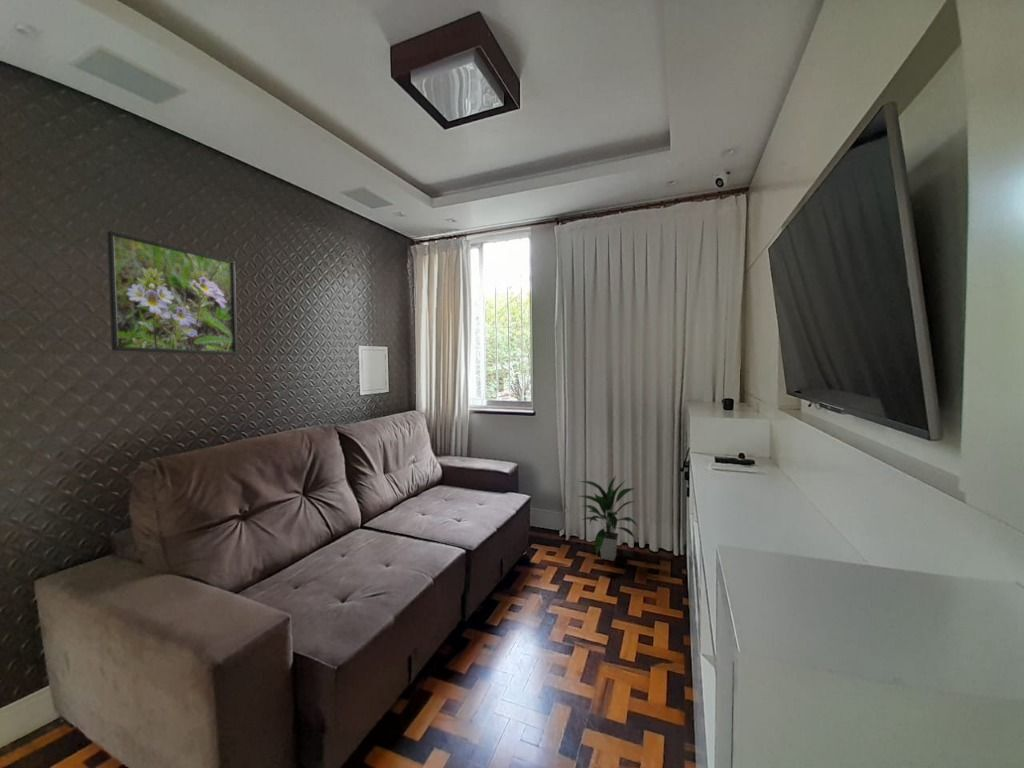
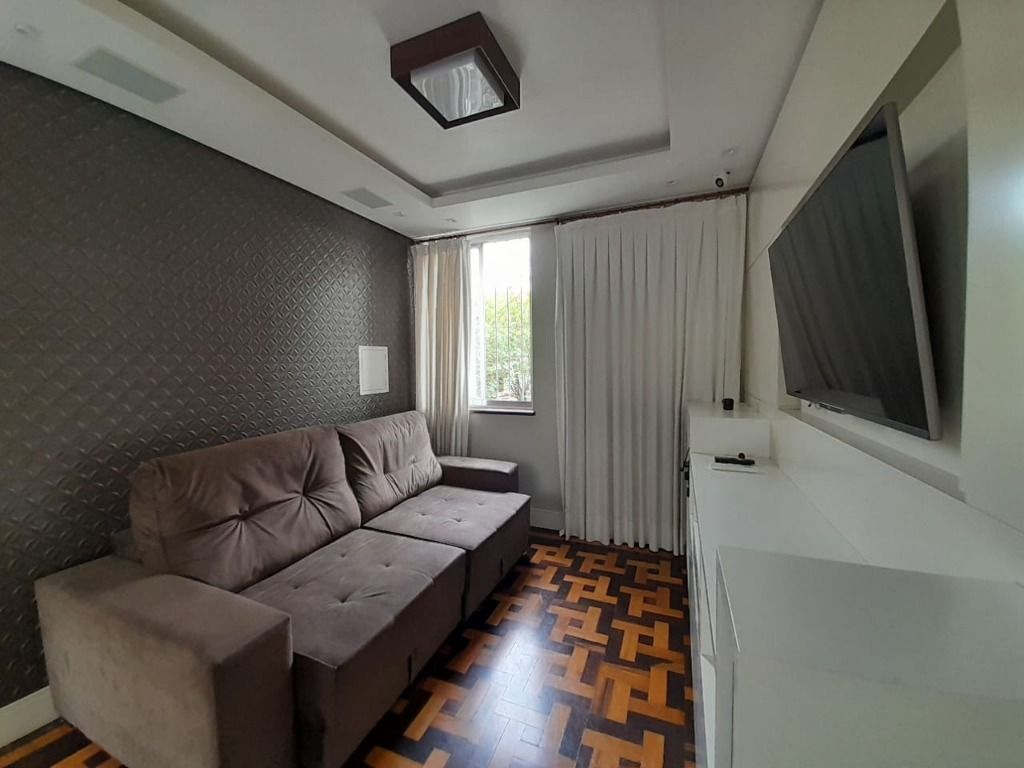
- indoor plant [577,475,641,562]
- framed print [106,230,238,356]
